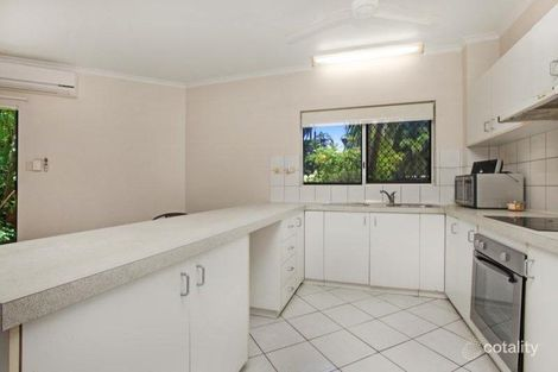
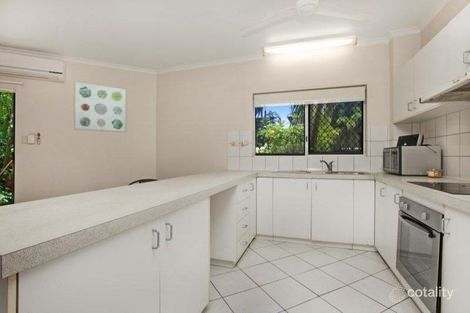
+ wall art [73,80,128,133]
